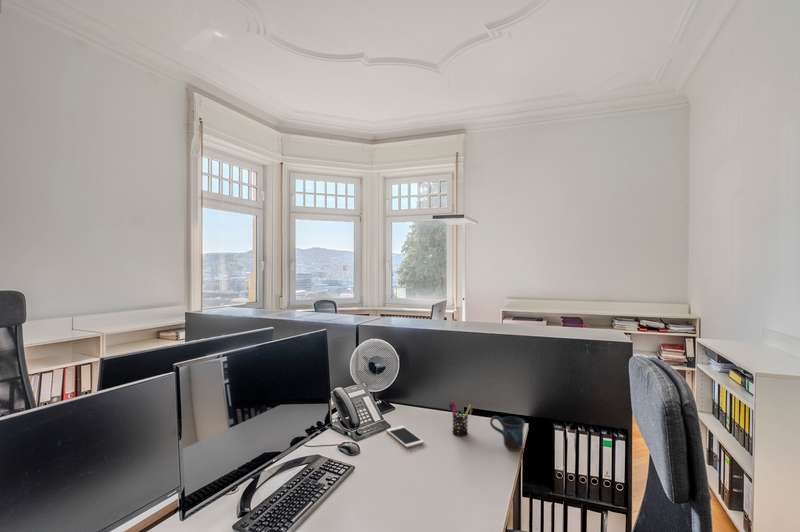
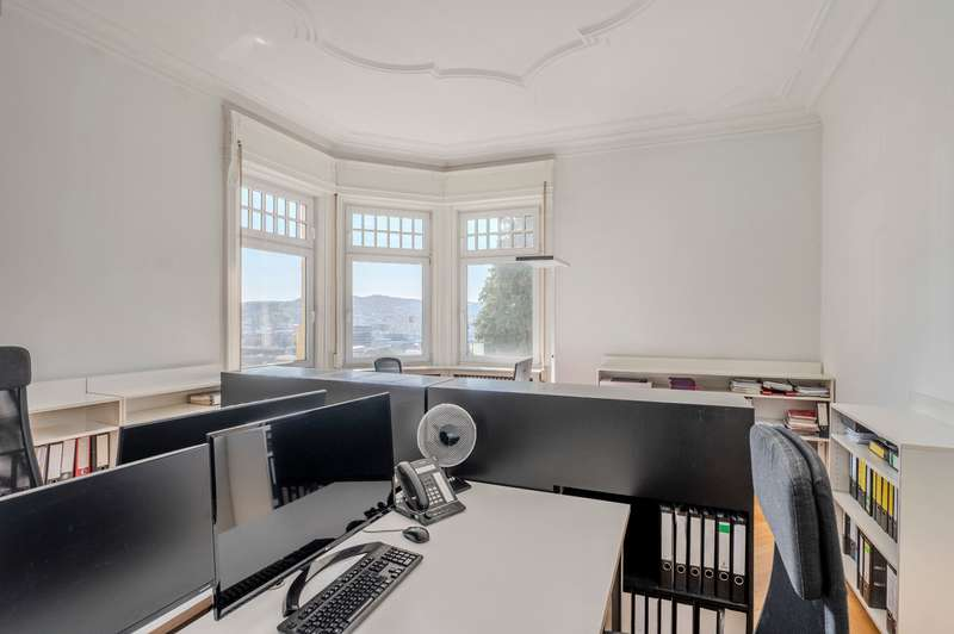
- cell phone [385,425,425,448]
- mug [489,415,526,451]
- pen holder [448,400,472,437]
